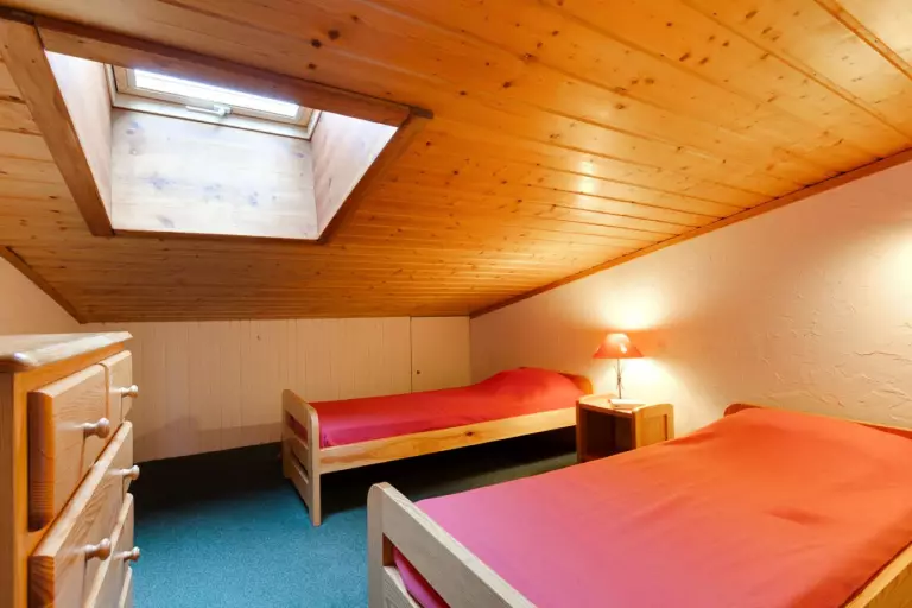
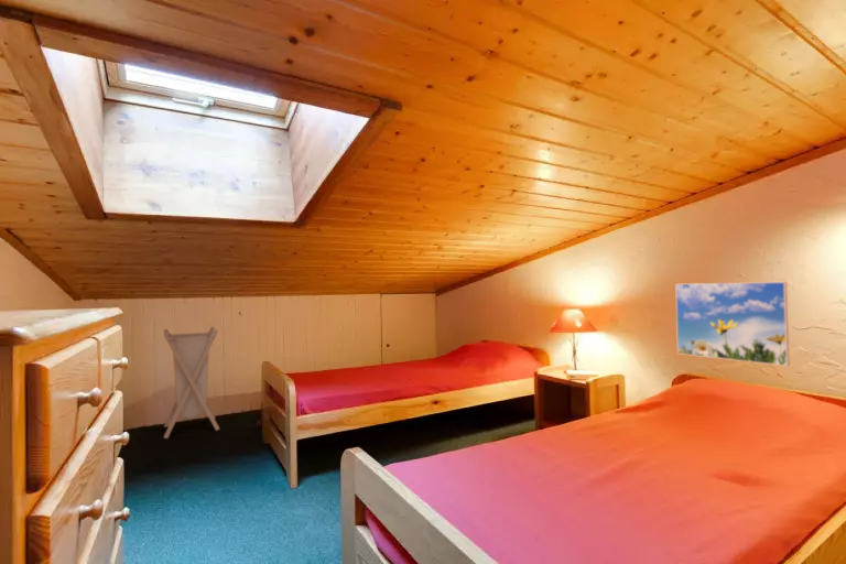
+ laundry hamper [162,325,220,440]
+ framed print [674,281,791,367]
